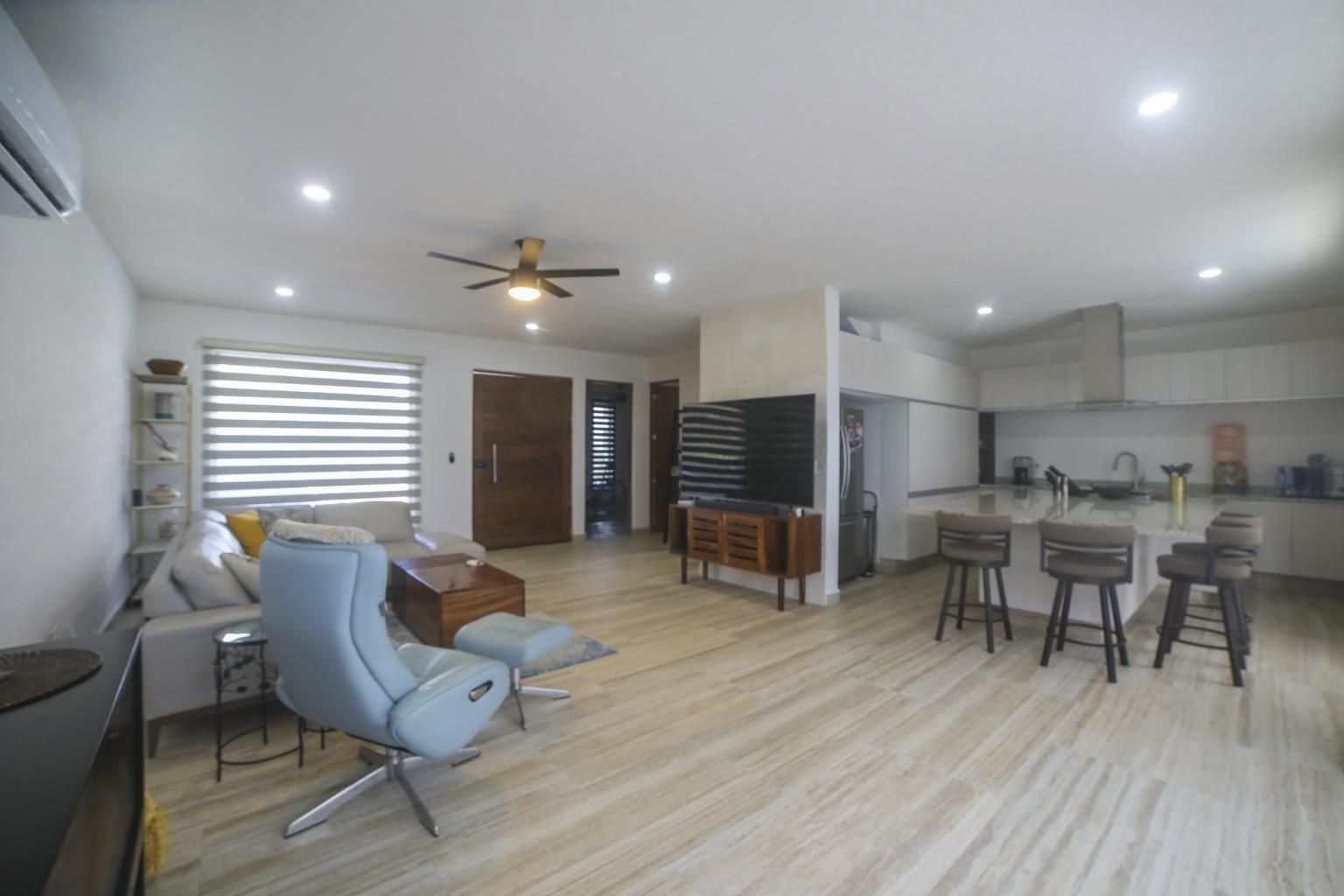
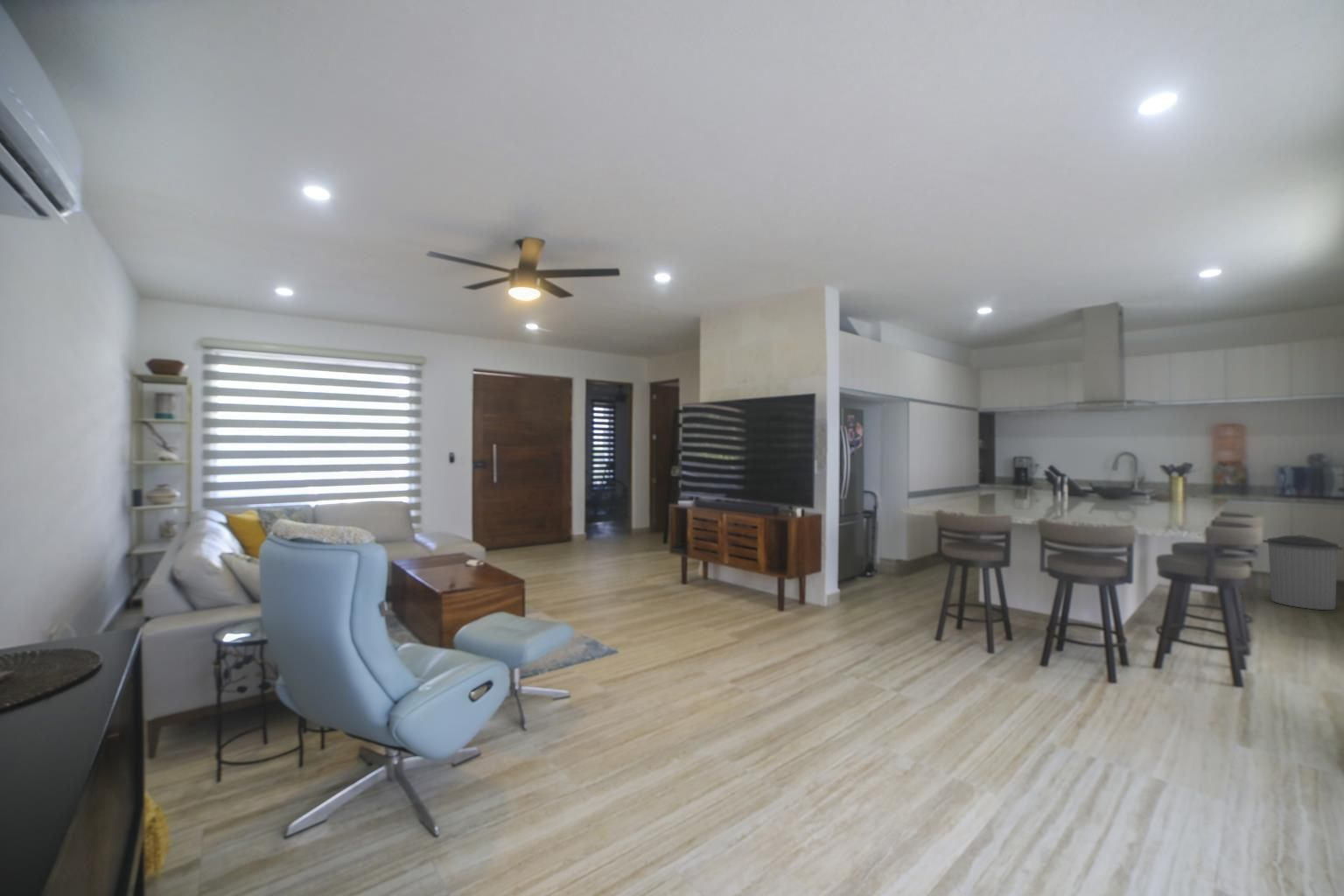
+ trash can [1262,534,1344,611]
